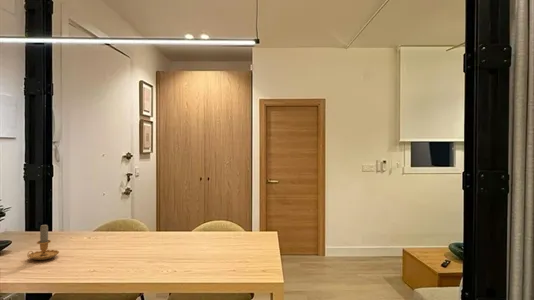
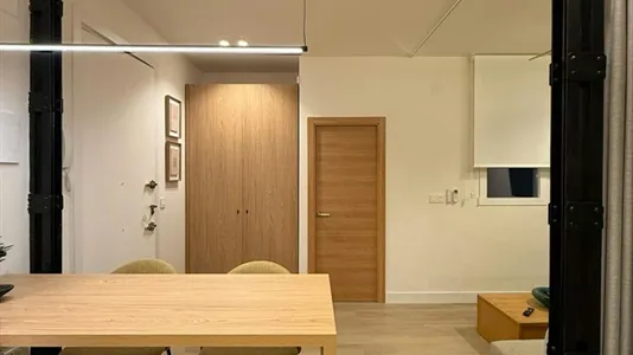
- candle [26,224,60,261]
